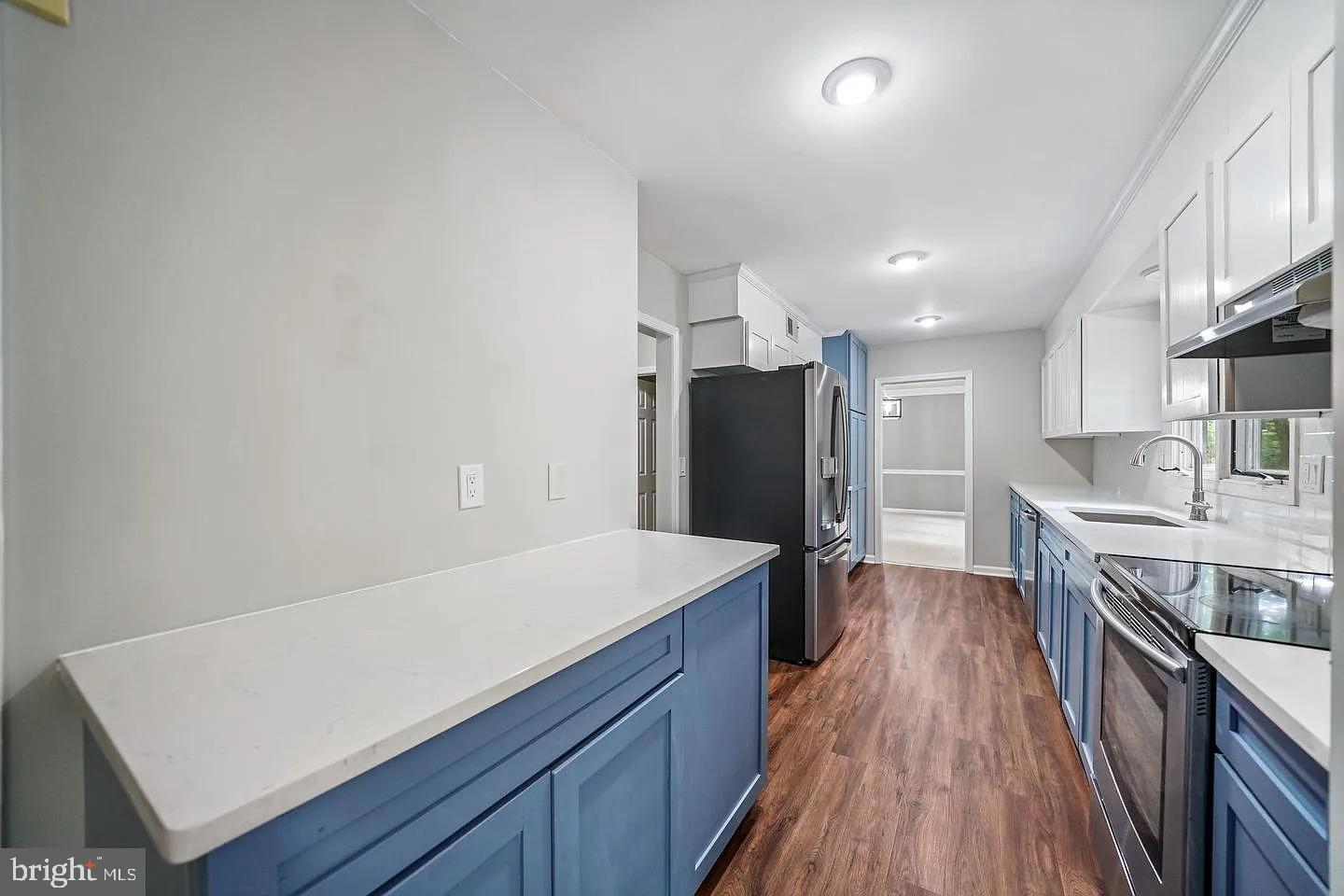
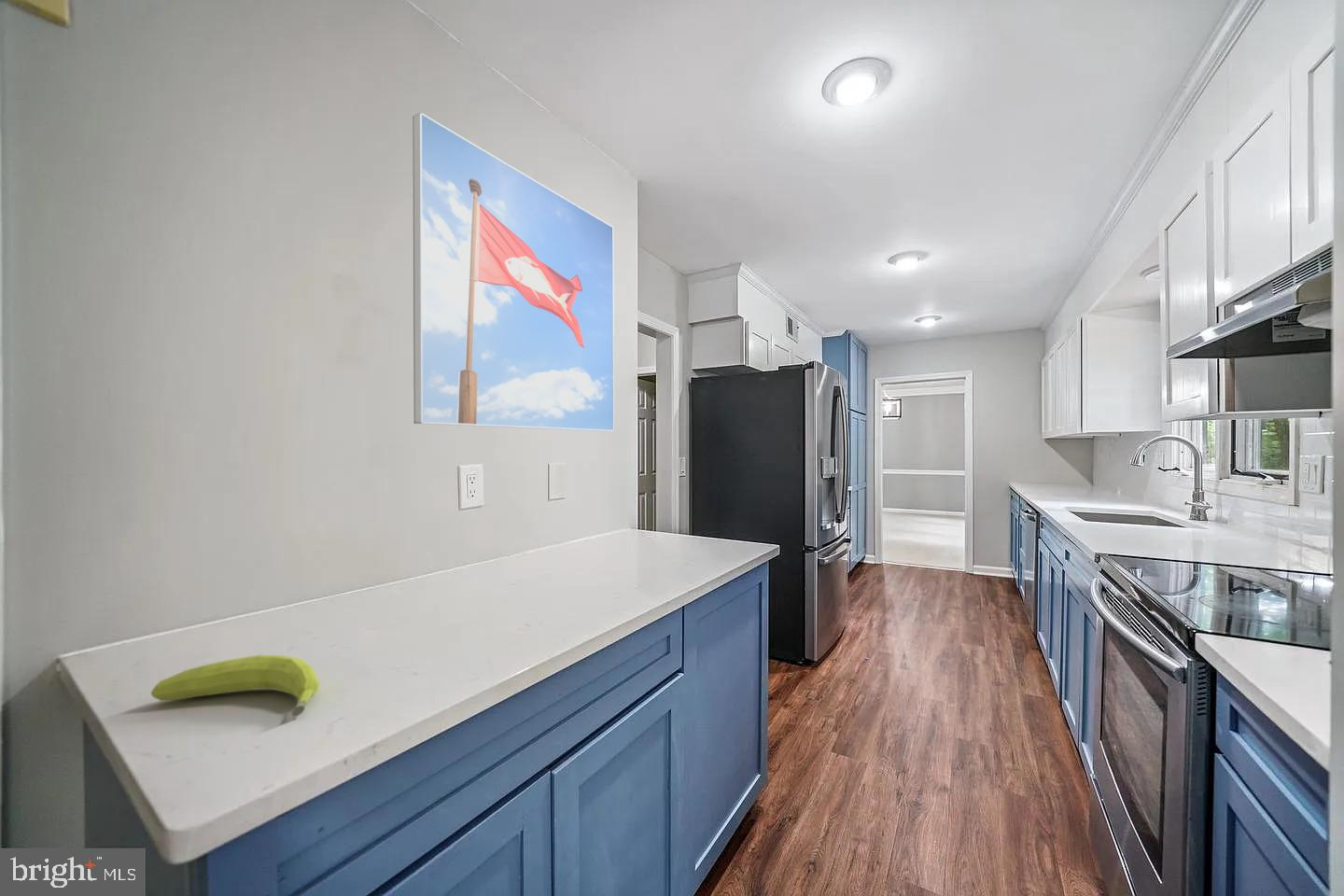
+ fruit [150,654,320,717]
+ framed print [412,111,615,432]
